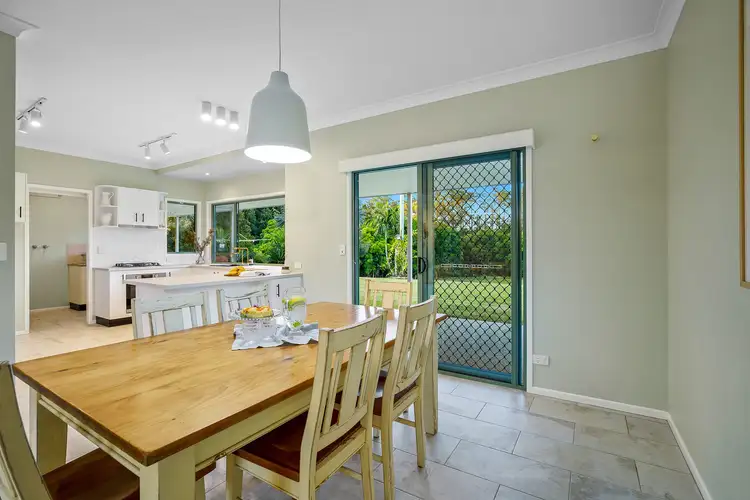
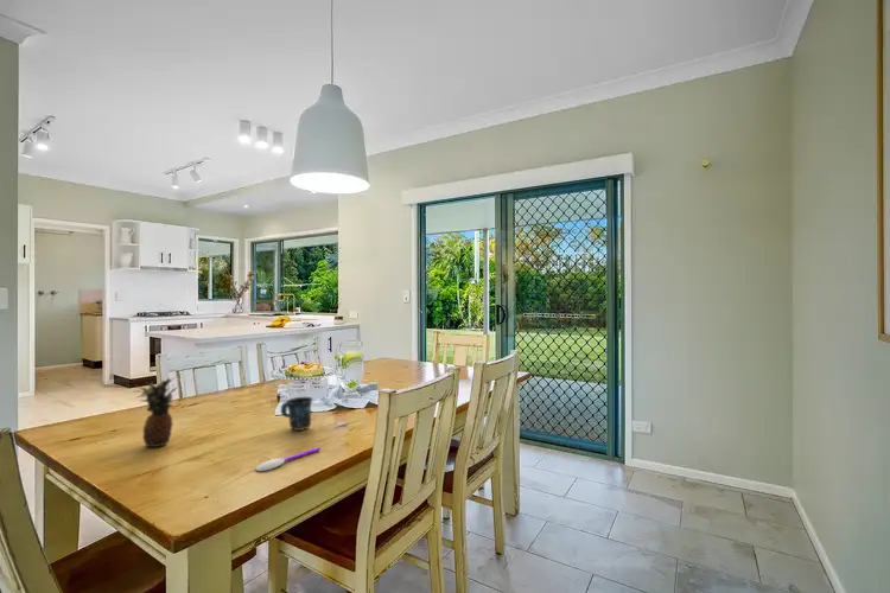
+ spoon [254,446,322,472]
+ mug [280,396,313,432]
+ fruit [134,376,179,448]
